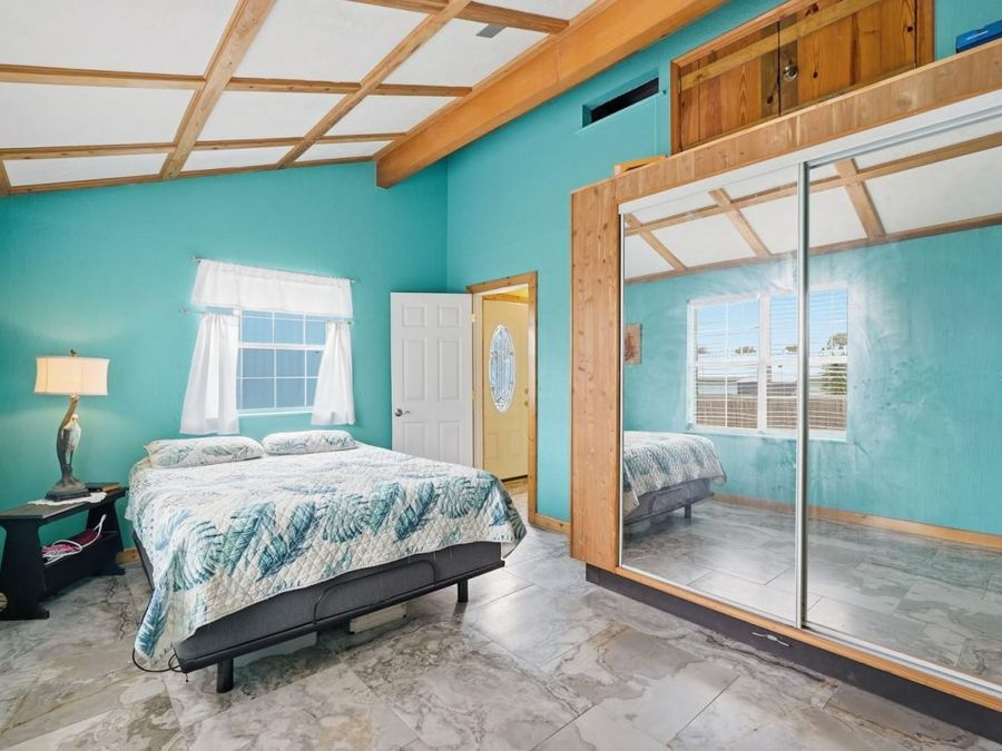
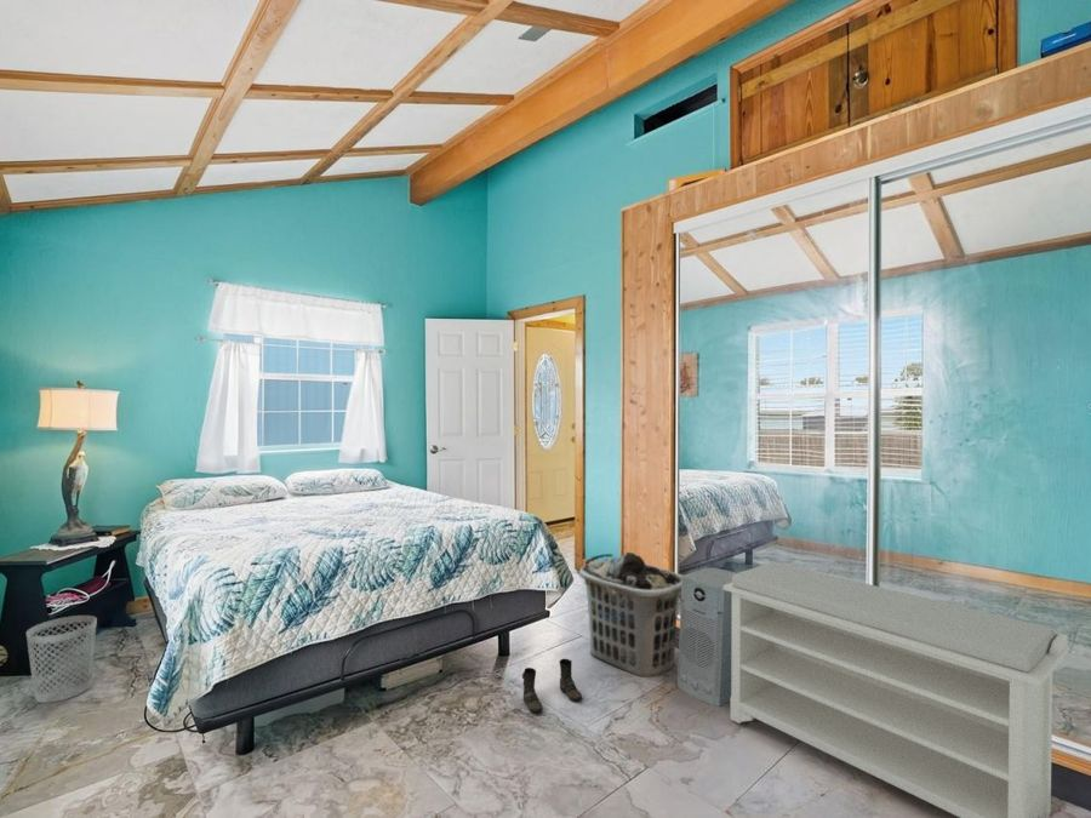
+ air purifier [676,567,737,708]
+ clothes hamper [578,551,682,679]
+ wastebasket [25,614,98,704]
+ boots [521,658,583,714]
+ bench [724,560,1070,818]
